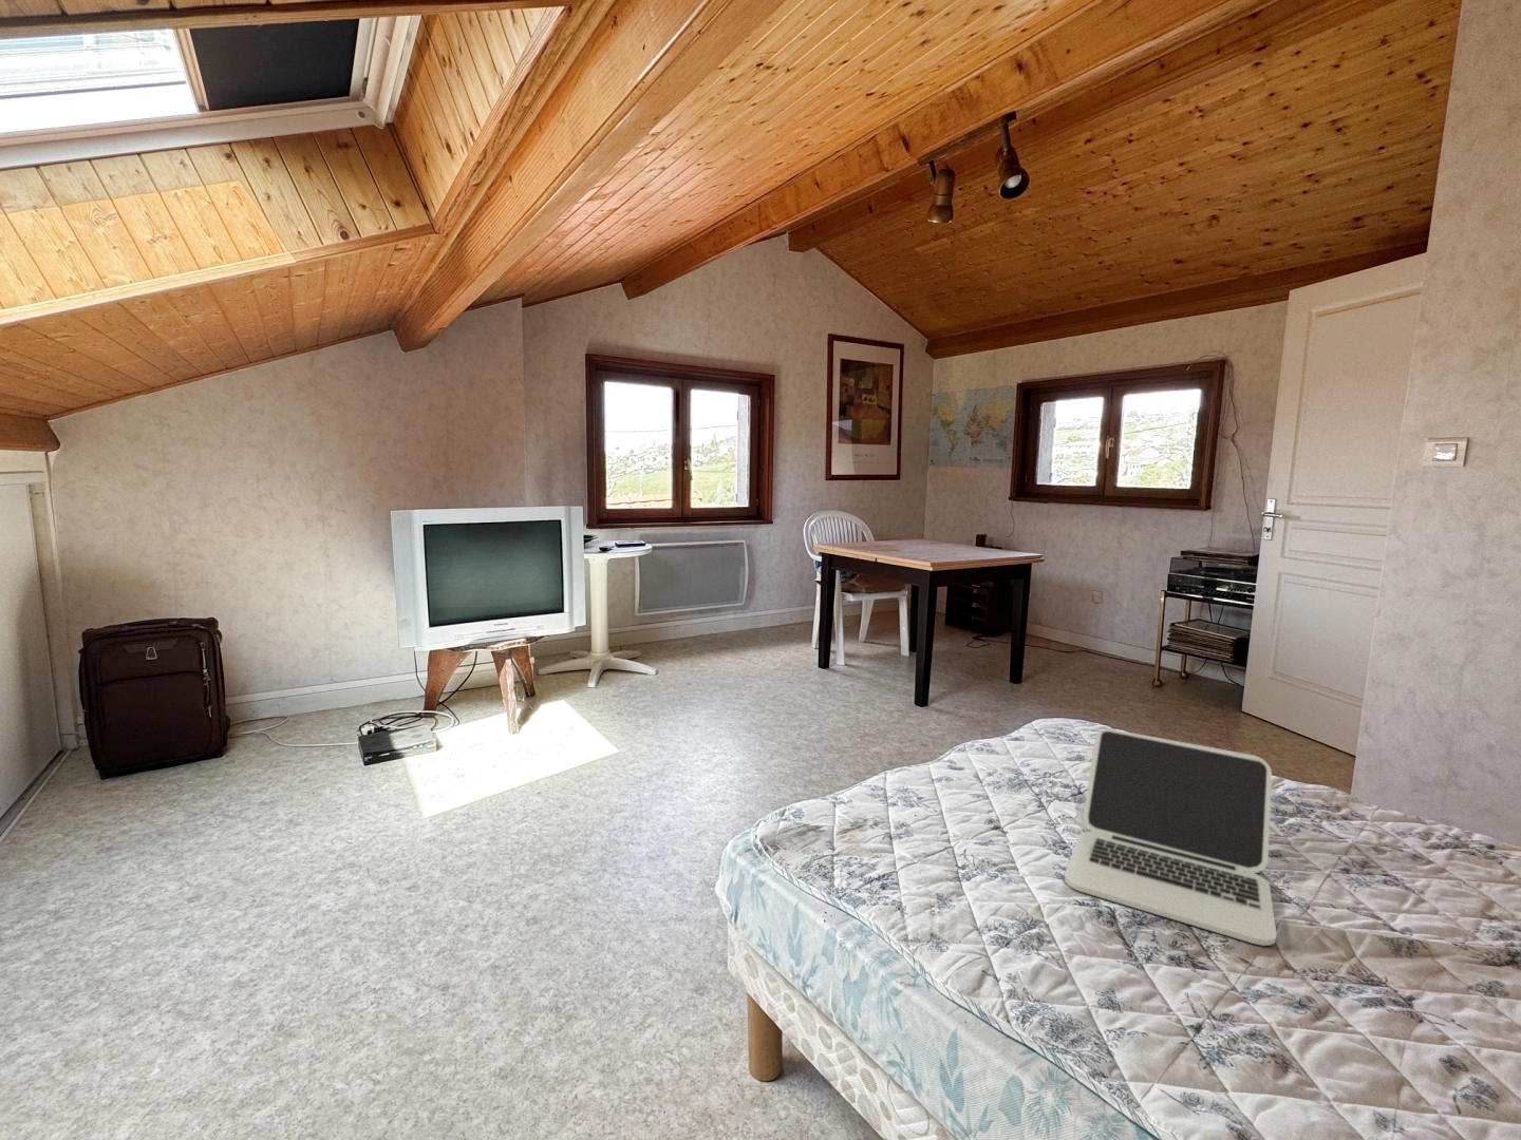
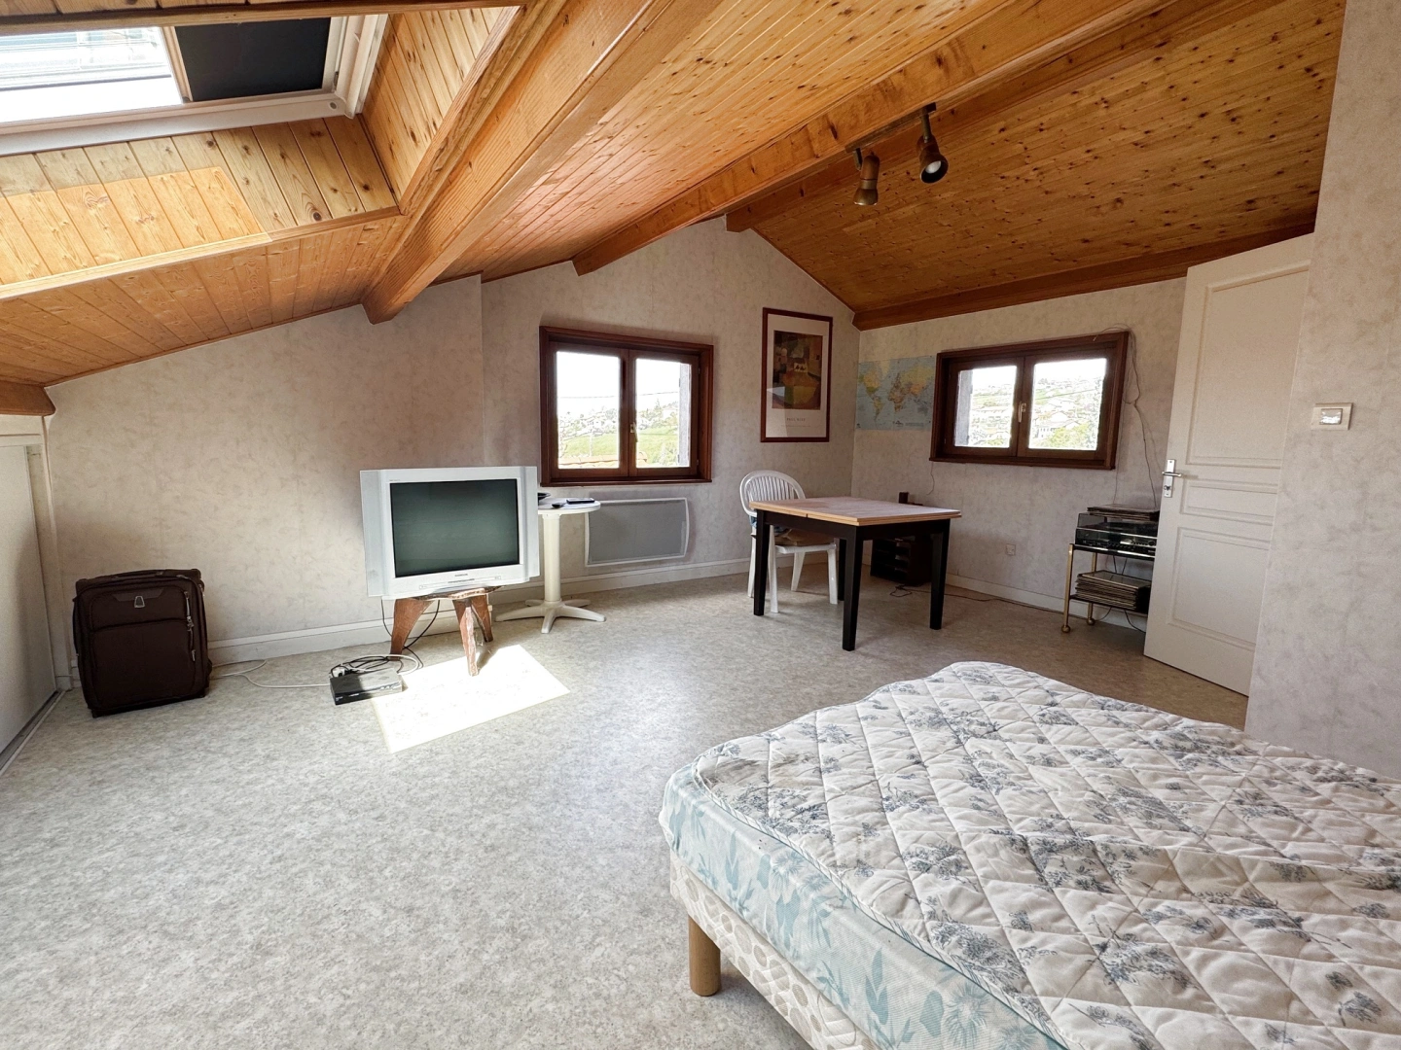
- laptop [1064,728,1278,947]
